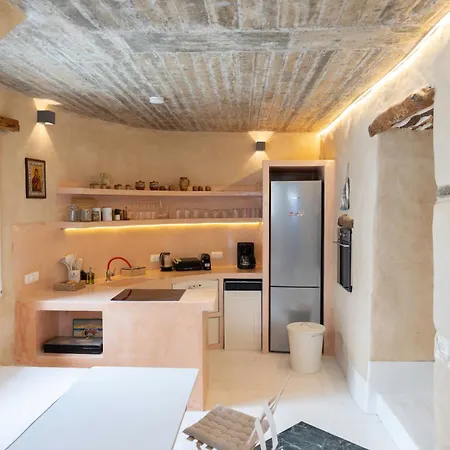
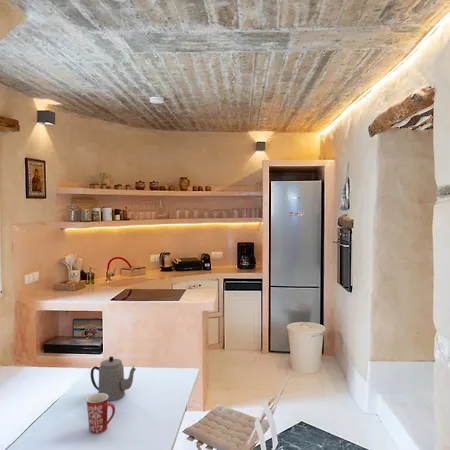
+ mug [85,392,116,434]
+ teapot [90,355,137,402]
